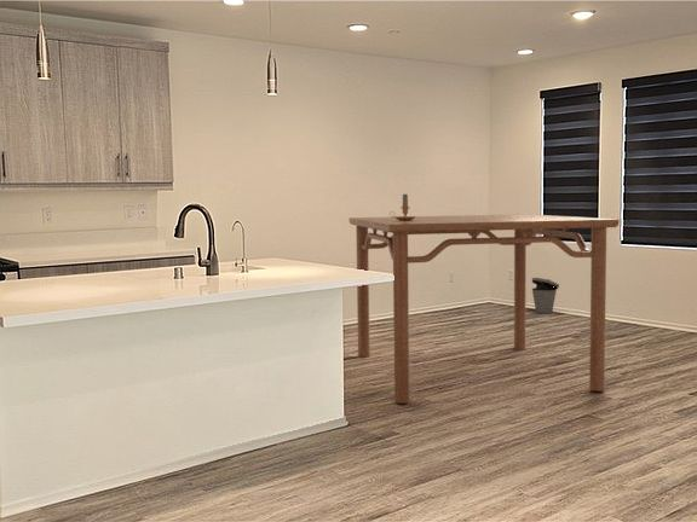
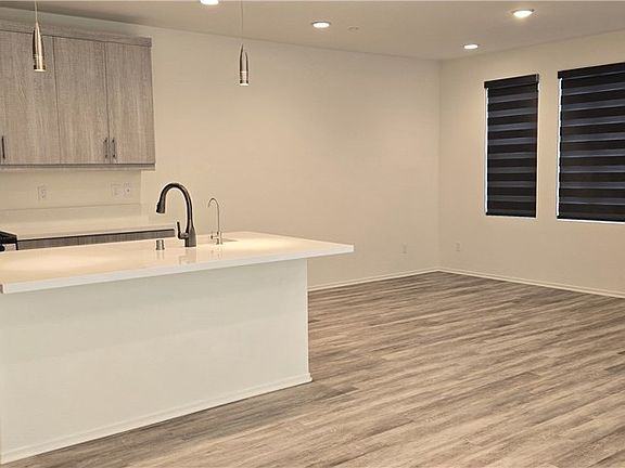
- dining table [347,213,621,405]
- candlestick [388,193,416,221]
- trash can [531,277,560,314]
